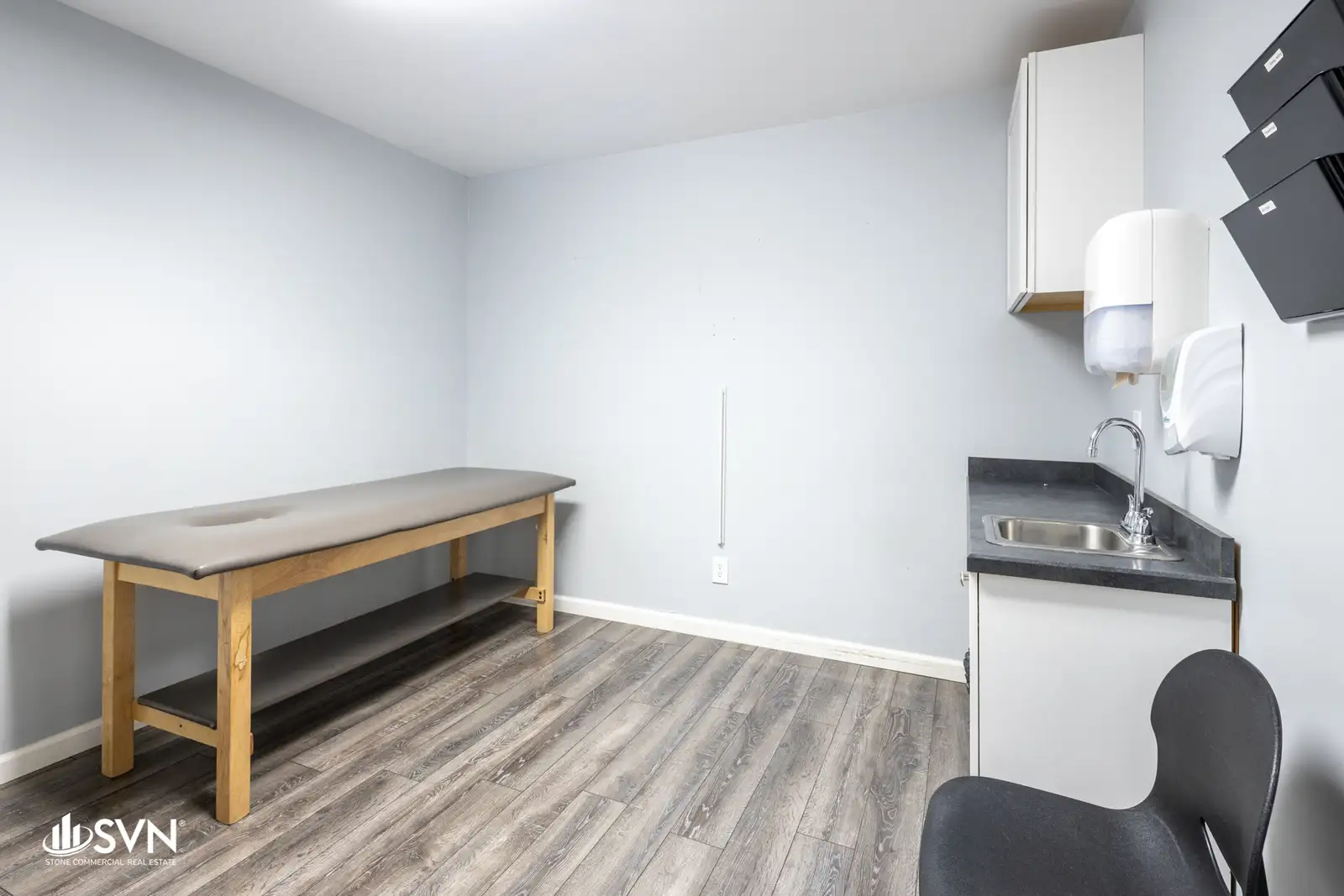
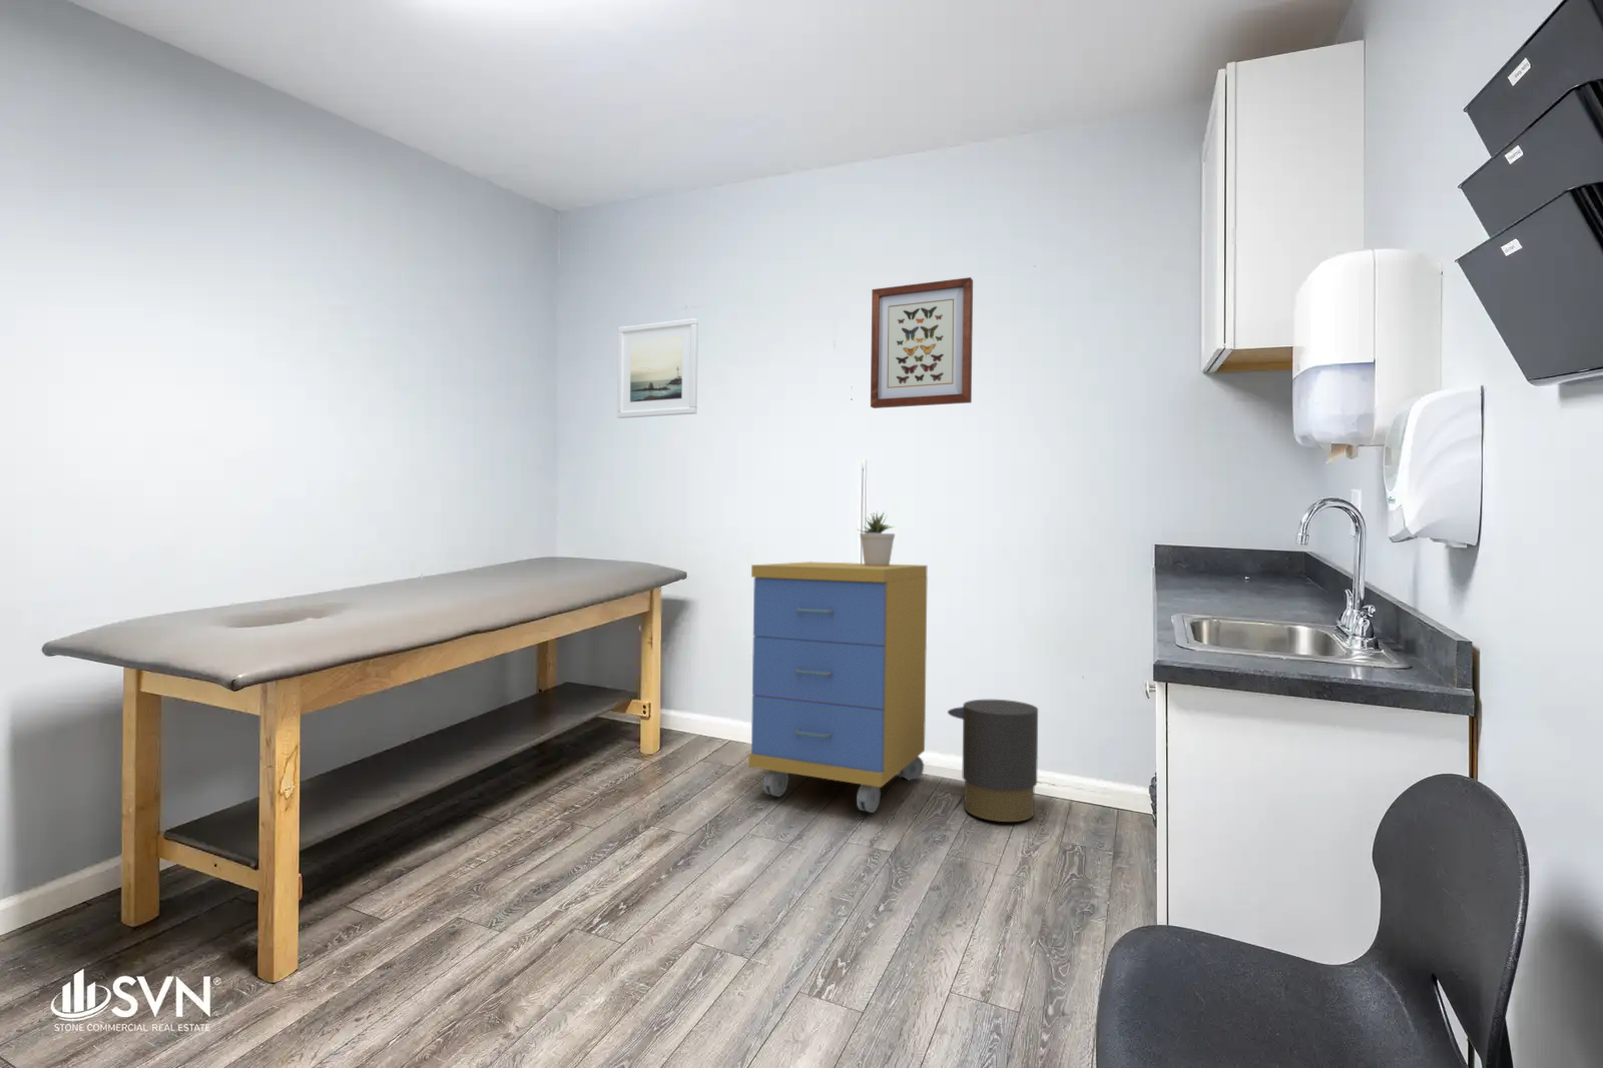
+ wall art [869,277,973,409]
+ potted plant [855,510,896,566]
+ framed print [617,317,699,420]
+ trash can [947,698,1039,822]
+ storage cabinet [748,560,929,814]
